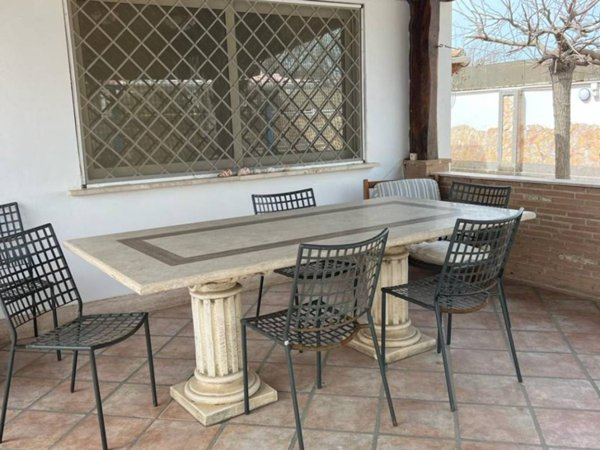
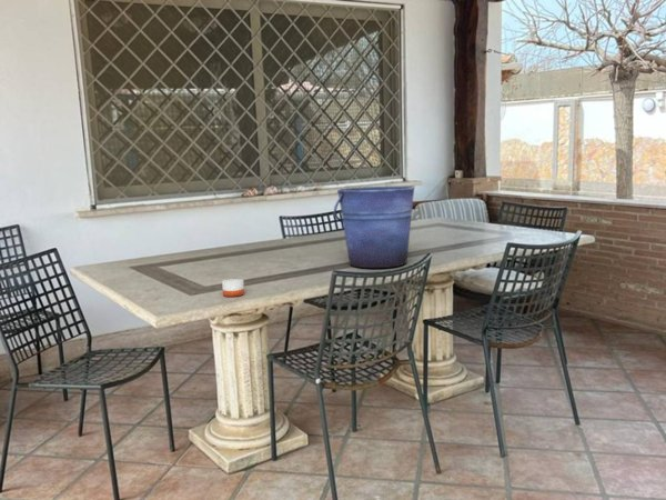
+ candle [221,271,245,298]
+ bucket [333,186,416,269]
